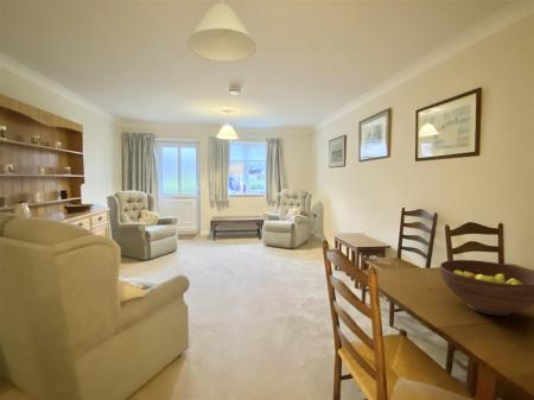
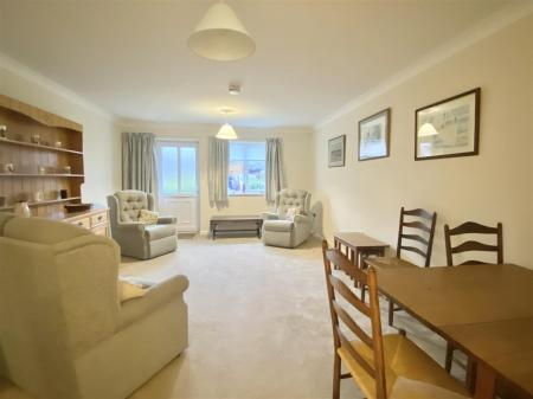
- fruit bowl [439,259,534,317]
